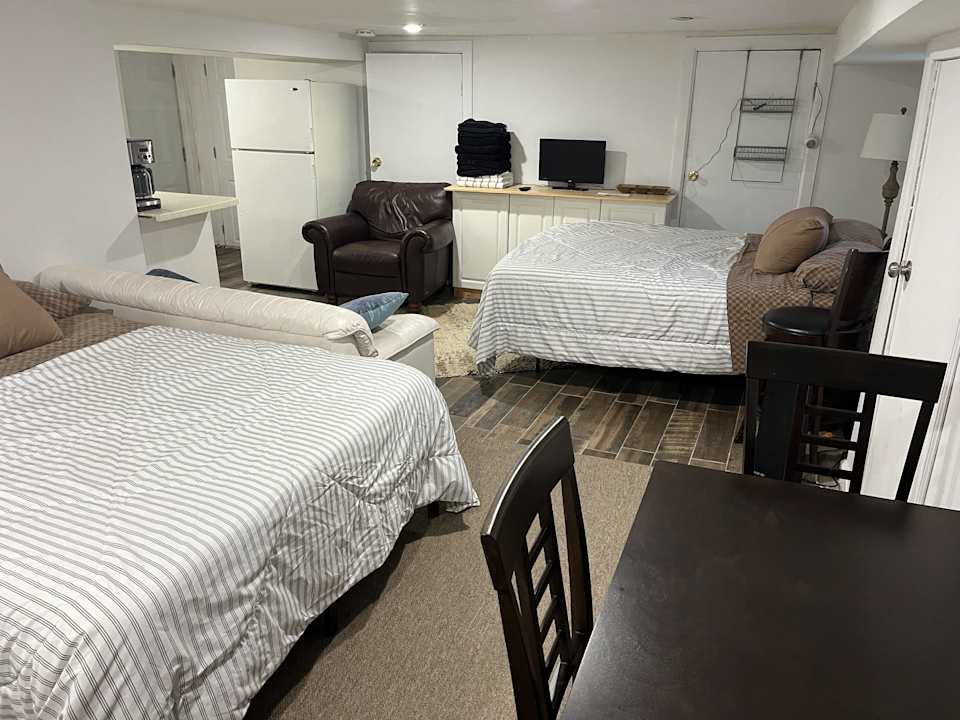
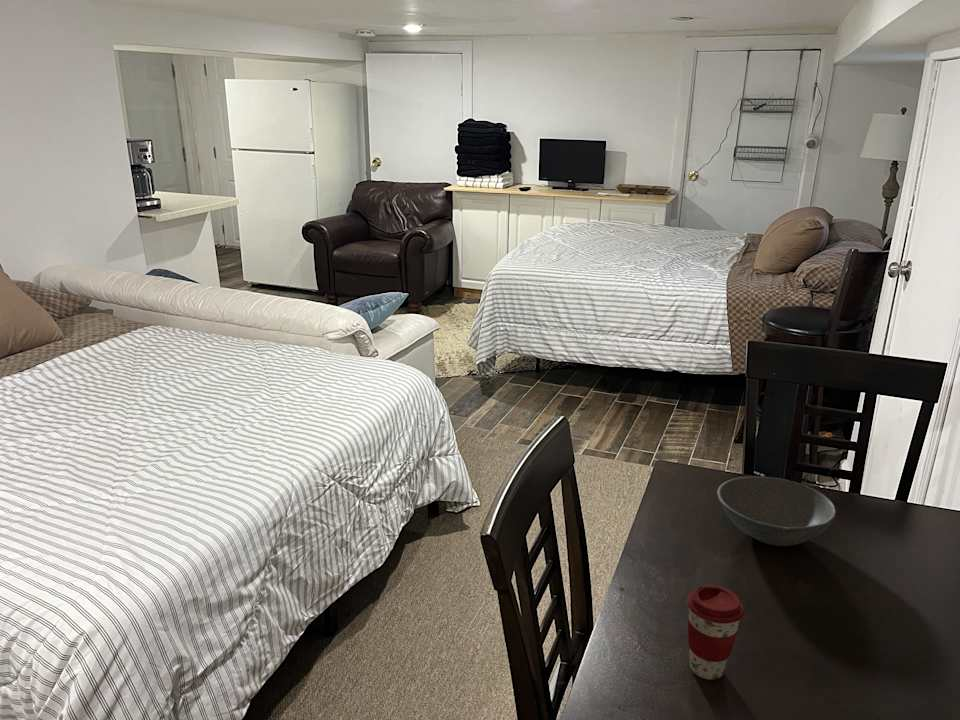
+ coffee cup [686,584,745,681]
+ soup bowl [716,476,837,547]
